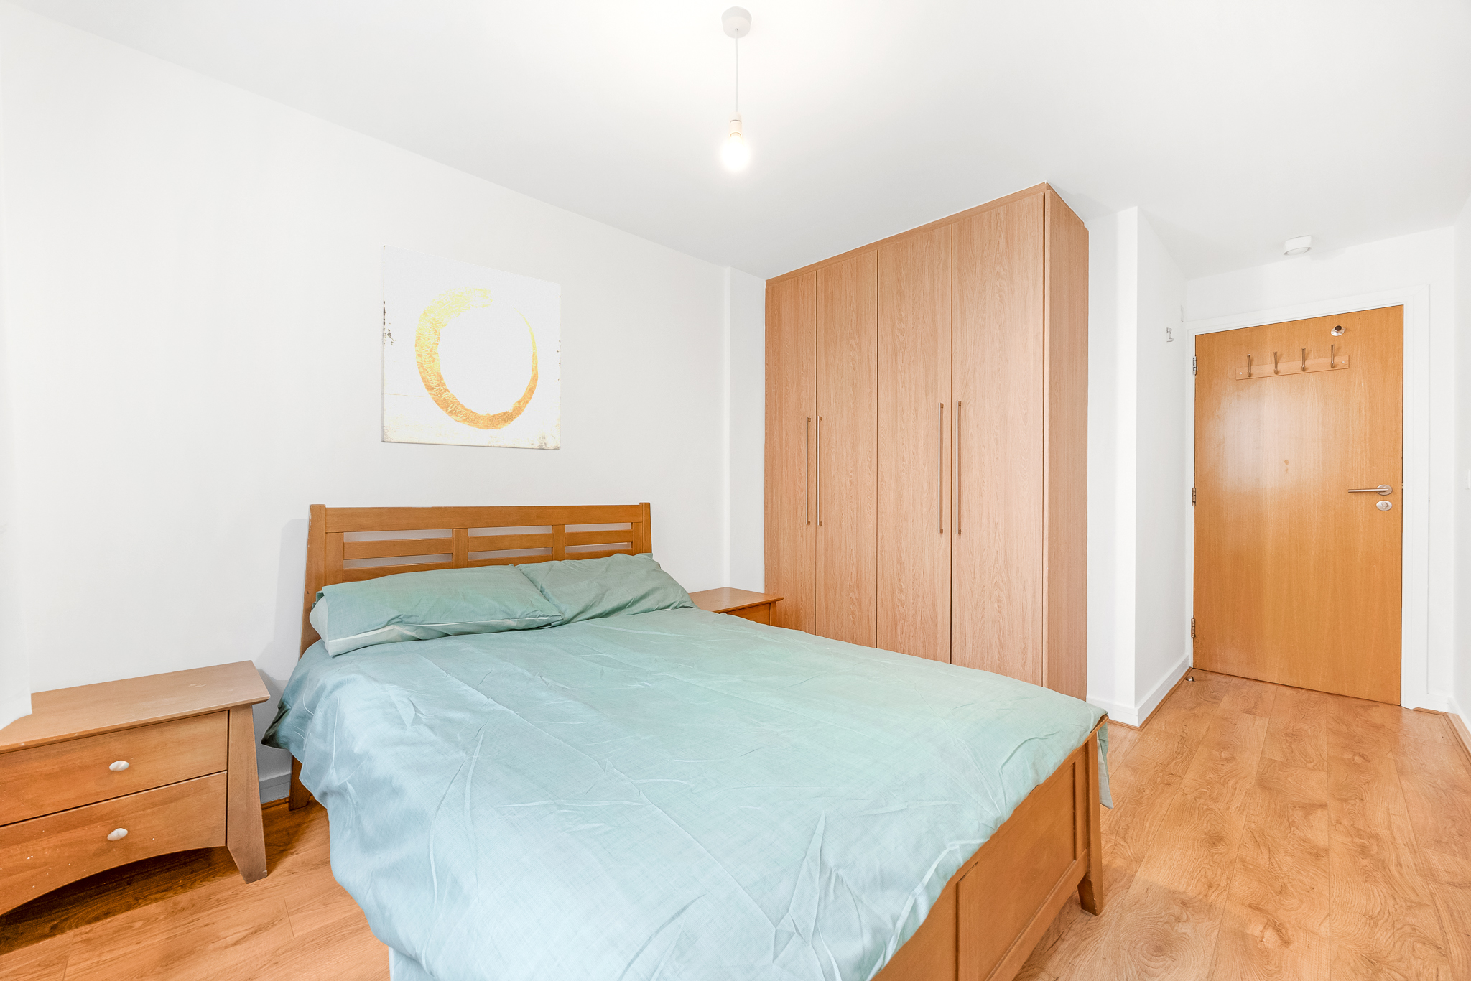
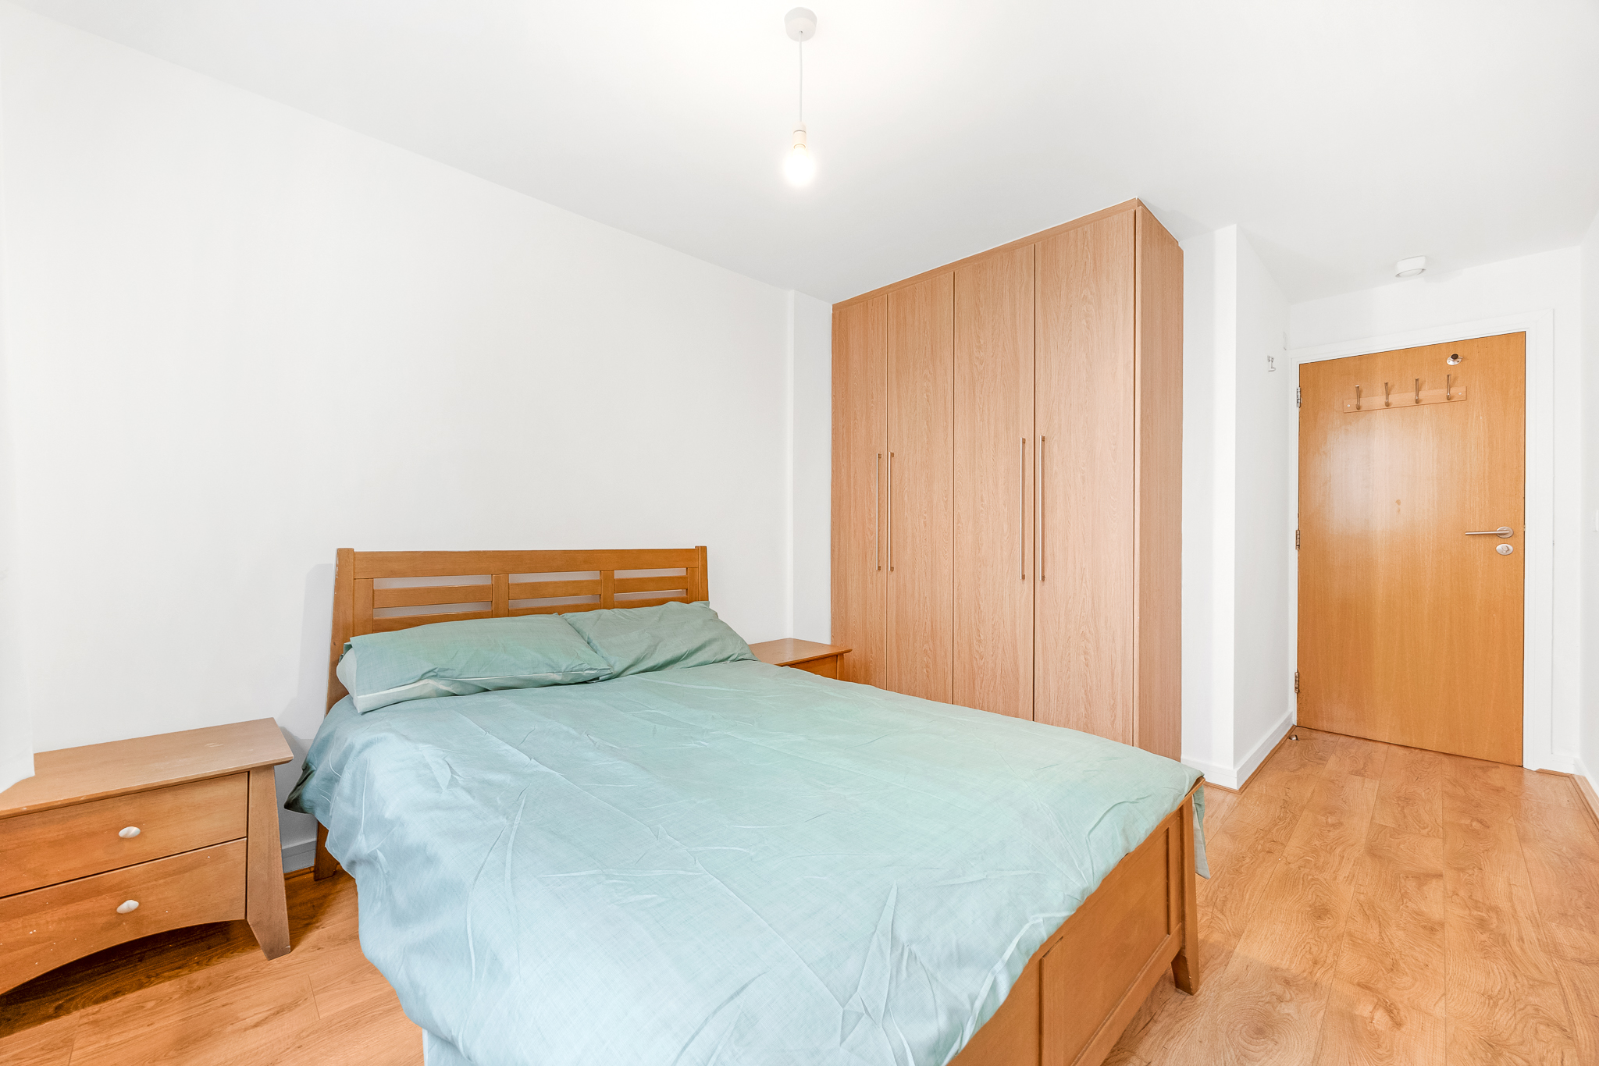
- wall art [380,244,561,451]
